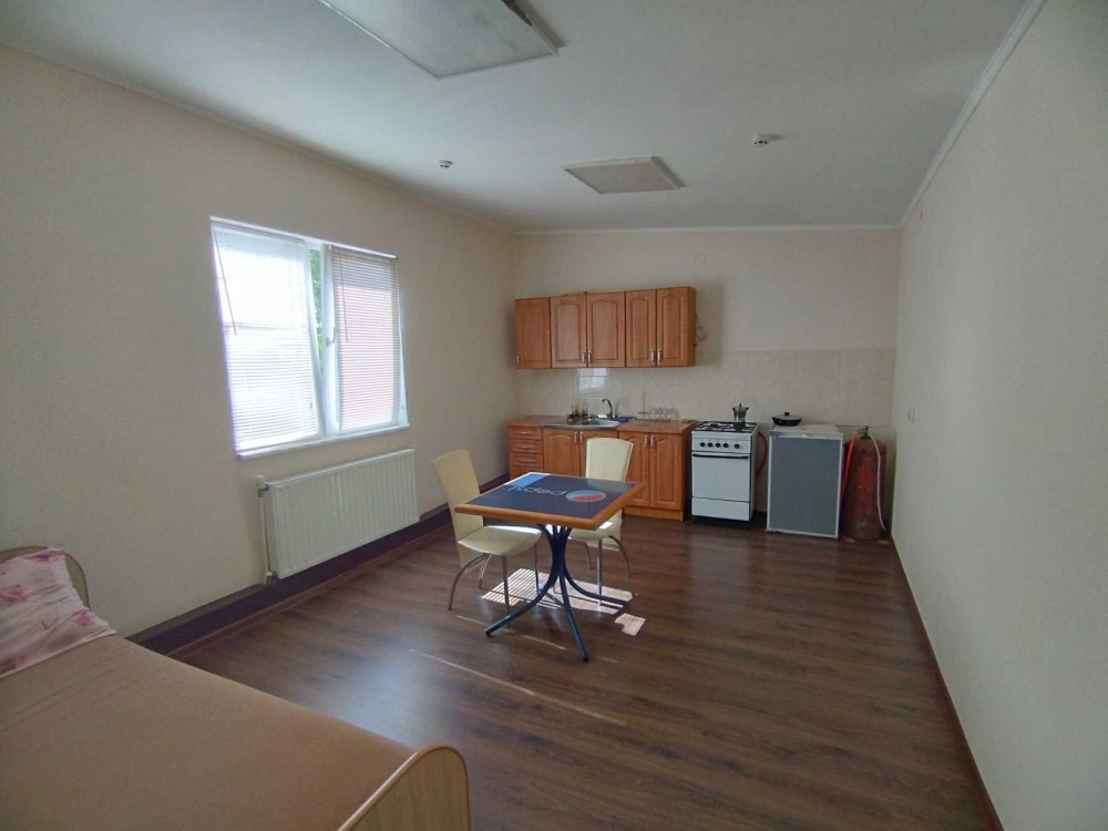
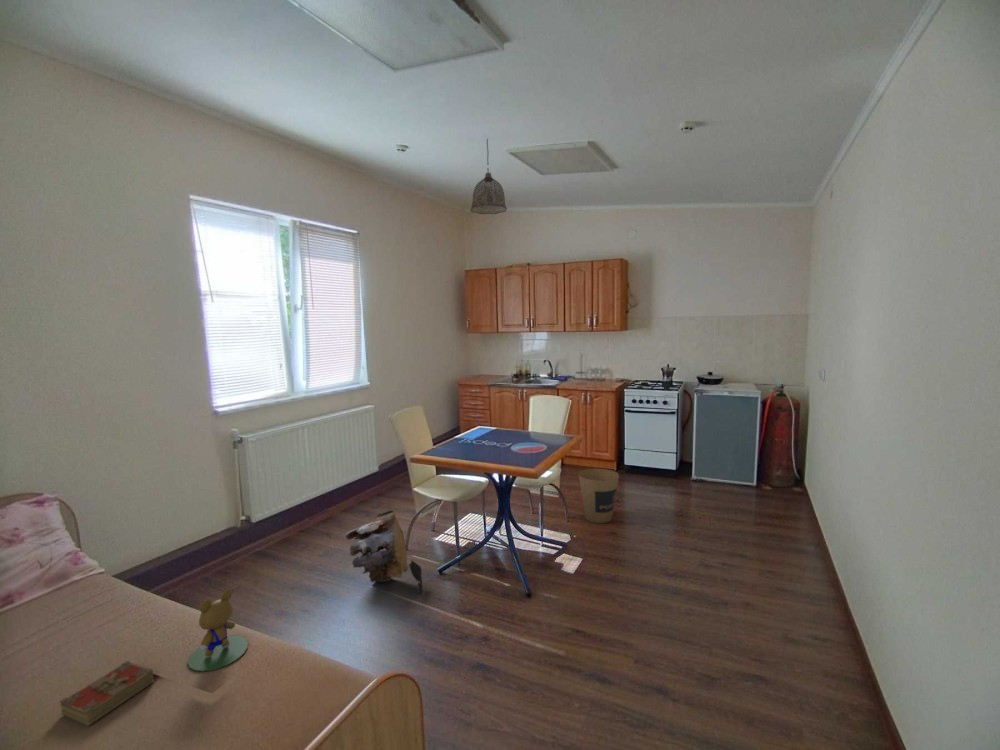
+ pendant lamp [469,138,508,215]
+ backpack [344,510,423,595]
+ trash can [578,468,620,524]
+ book [58,660,155,727]
+ teddy bear [187,588,249,672]
